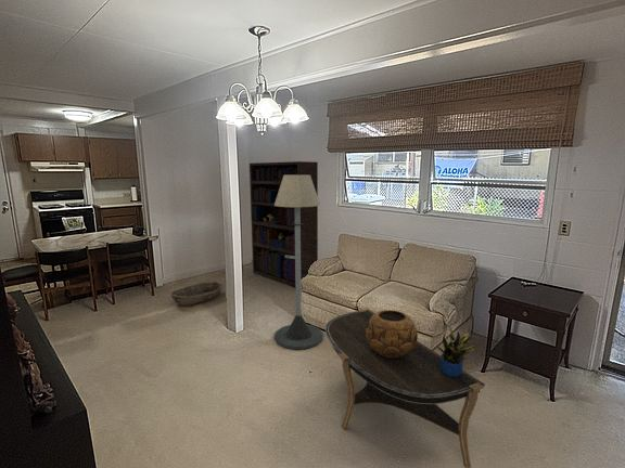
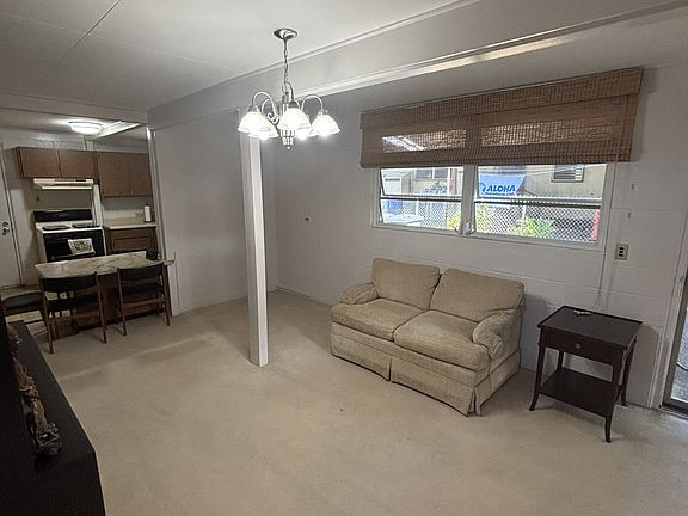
- floor lamp [273,176,324,350]
- bookcase [248,160,319,288]
- decorative bowl [366,309,419,359]
- coffee table [324,309,486,468]
- basket [169,281,224,307]
- potted plant [435,326,476,377]
